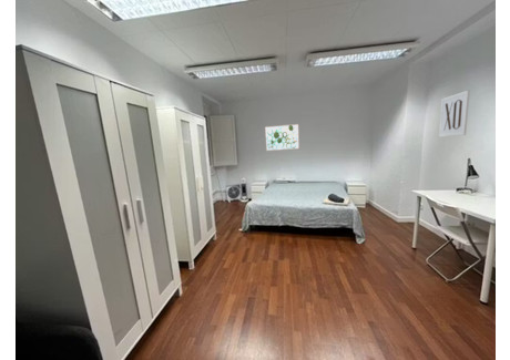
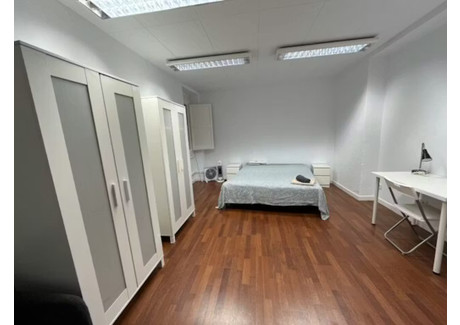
- wall art [264,123,300,152]
- wall art [438,89,471,138]
